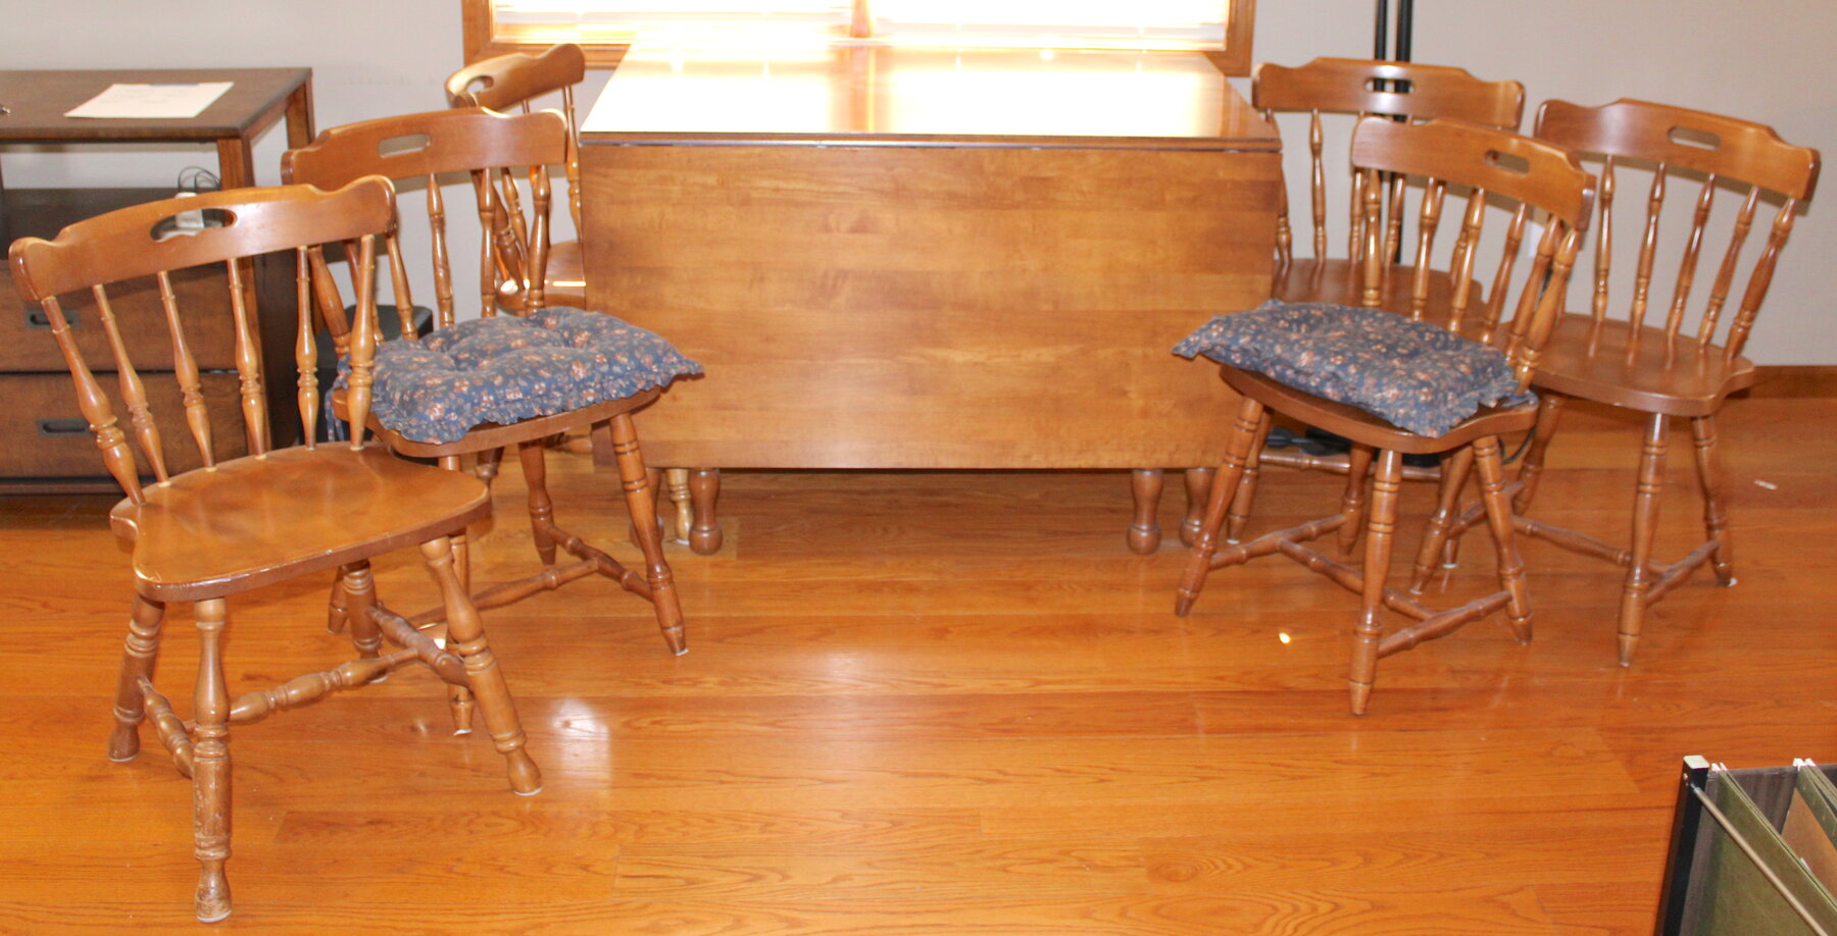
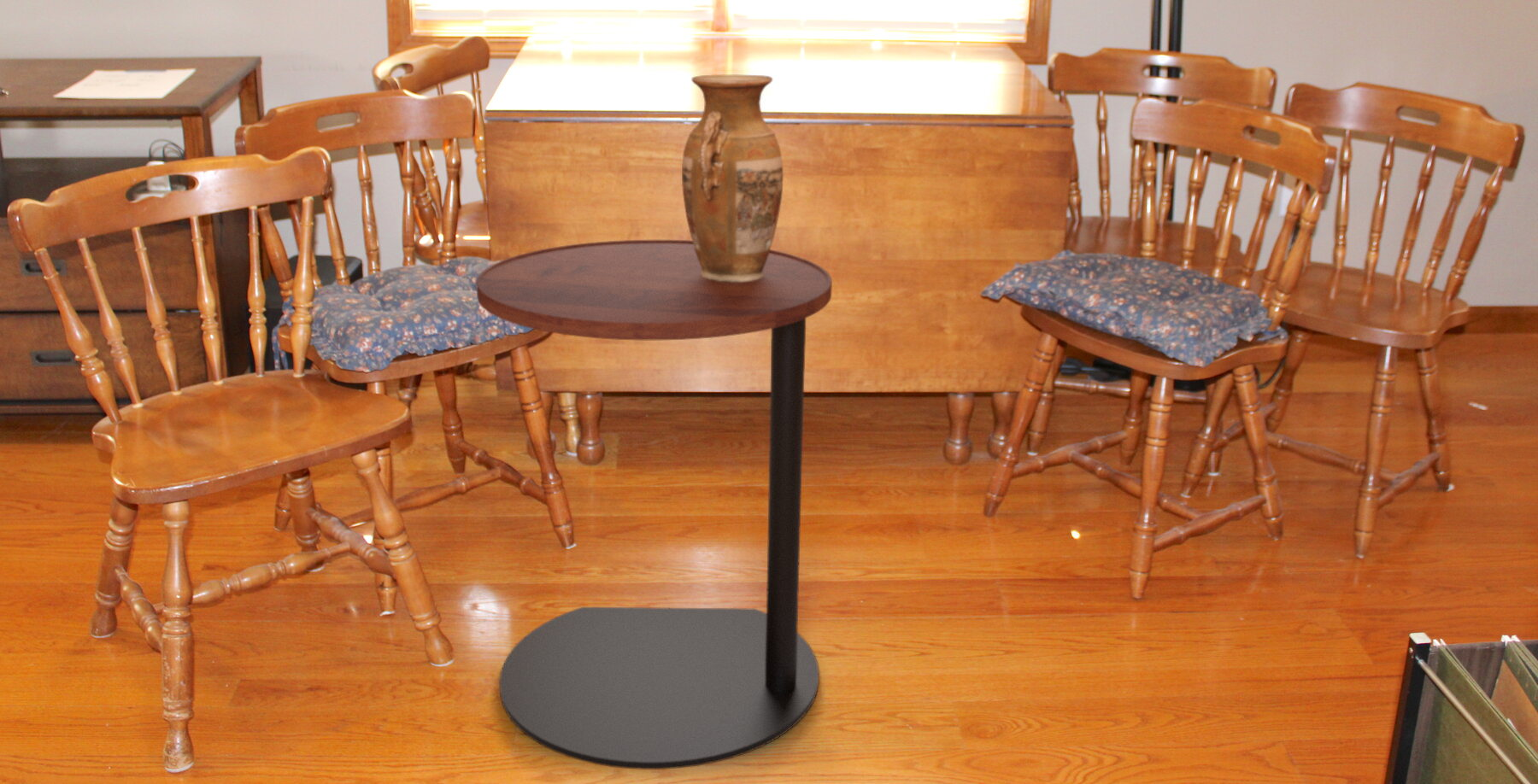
+ vase [681,74,784,282]
+ side table [475,239,833,770]
